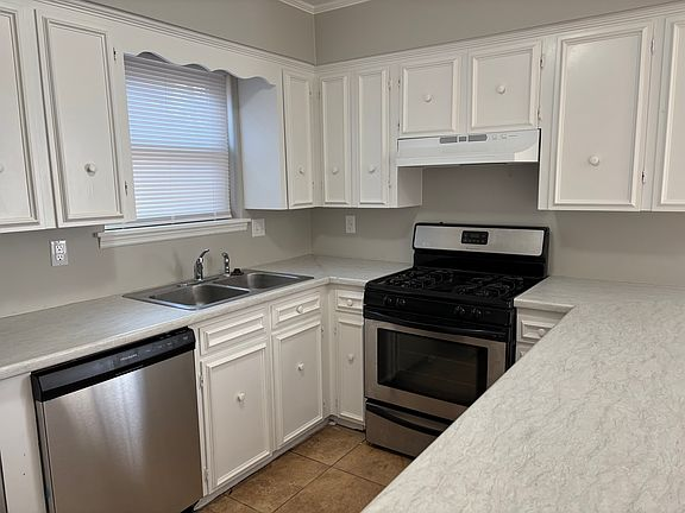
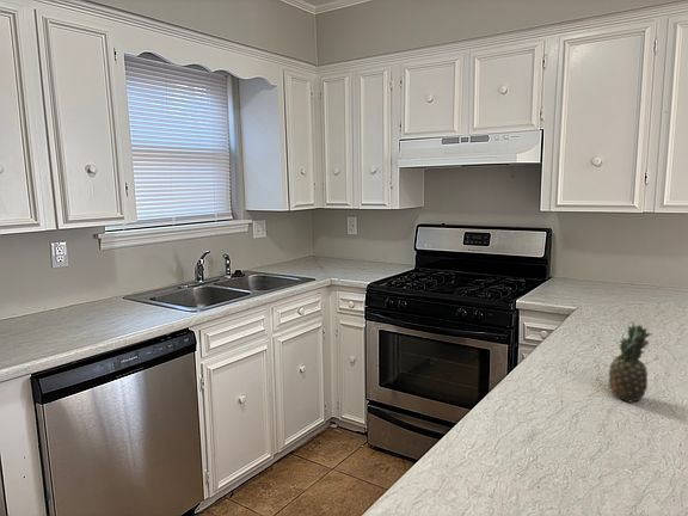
+ fruit [608,321,655,404]
